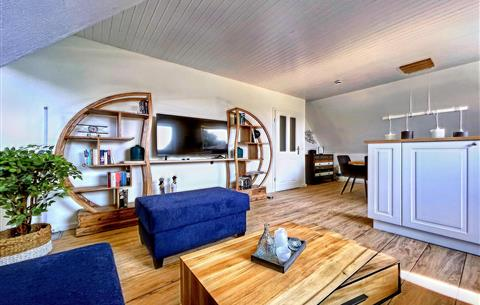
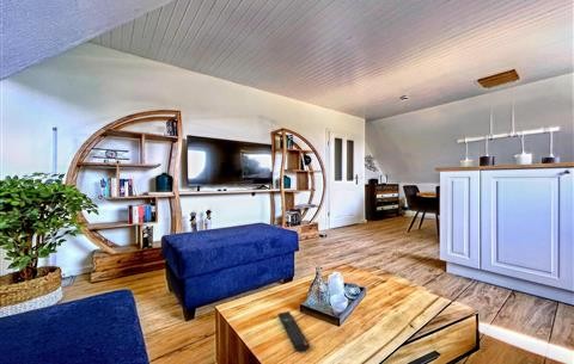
+ remote control [276,310,311,353]
